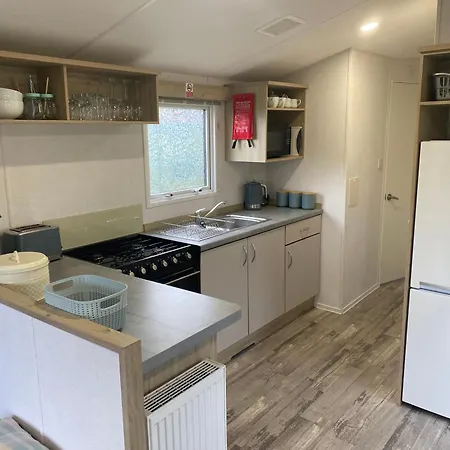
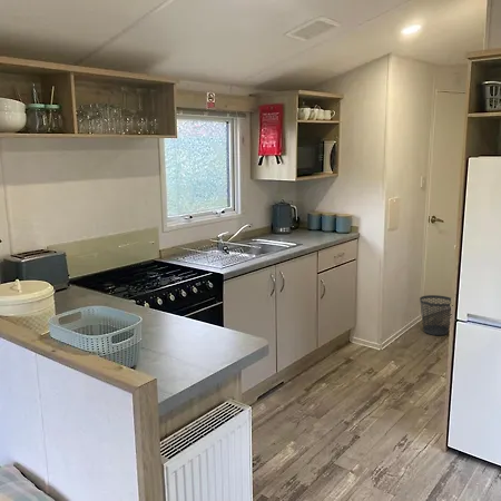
+ wastebasket [419,294,452,336]
